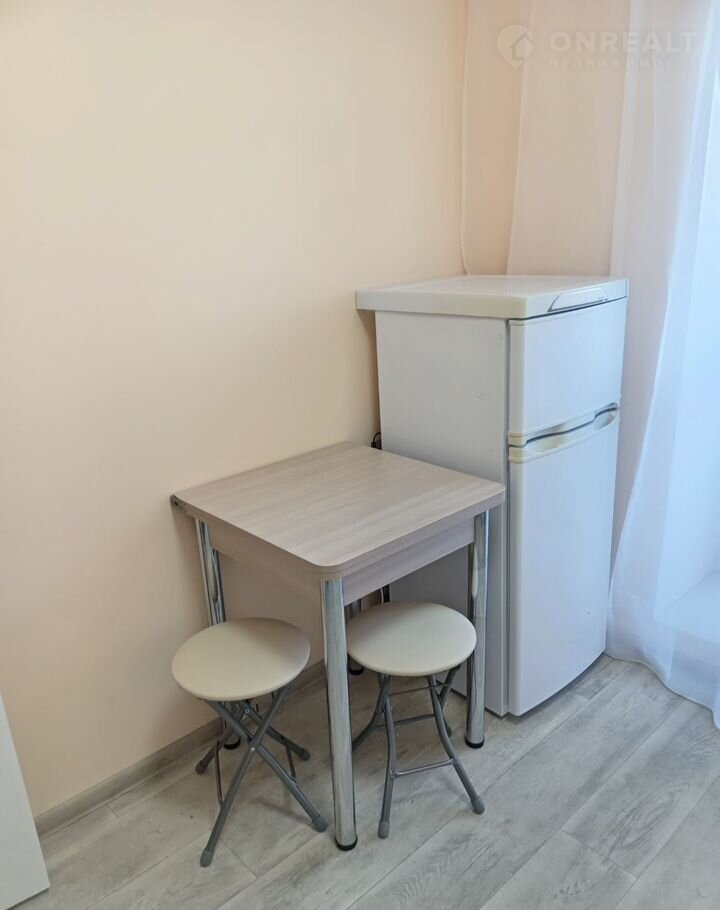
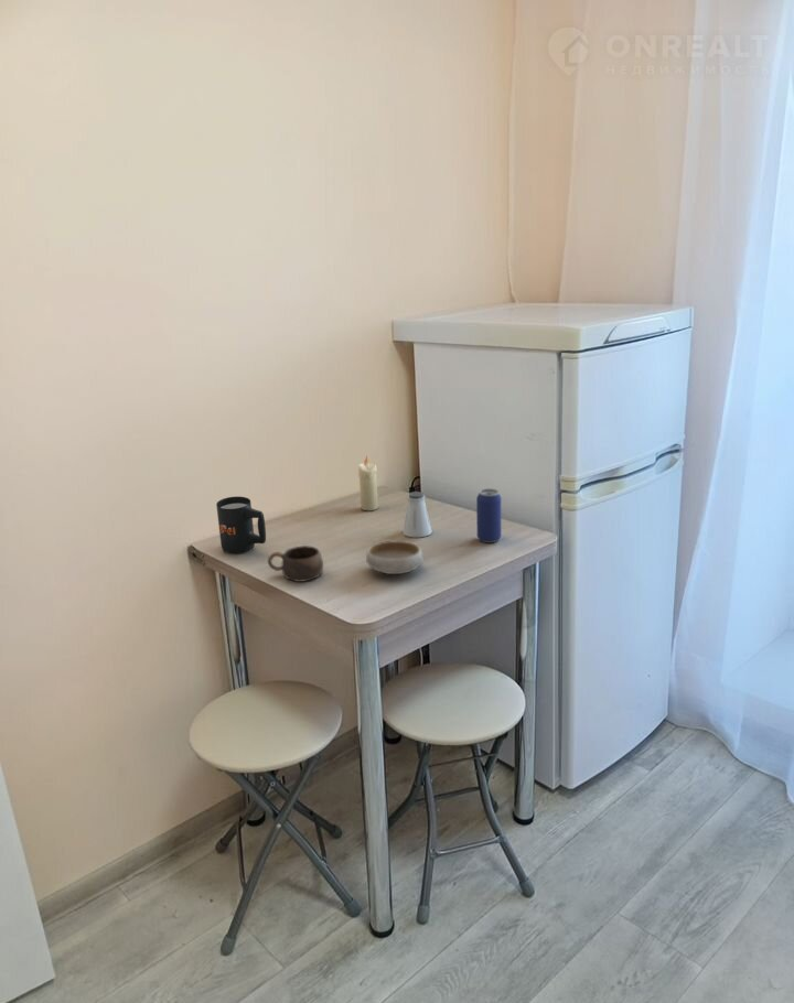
+ saltshaker [401,490,433,539]
+ mug [215,496,267,554]
+ cup [267,544,324,583]
+ beverage can [475,487,502,543]
+ bowl [365,540,425,575]
+ candle [357,454,379,511]
